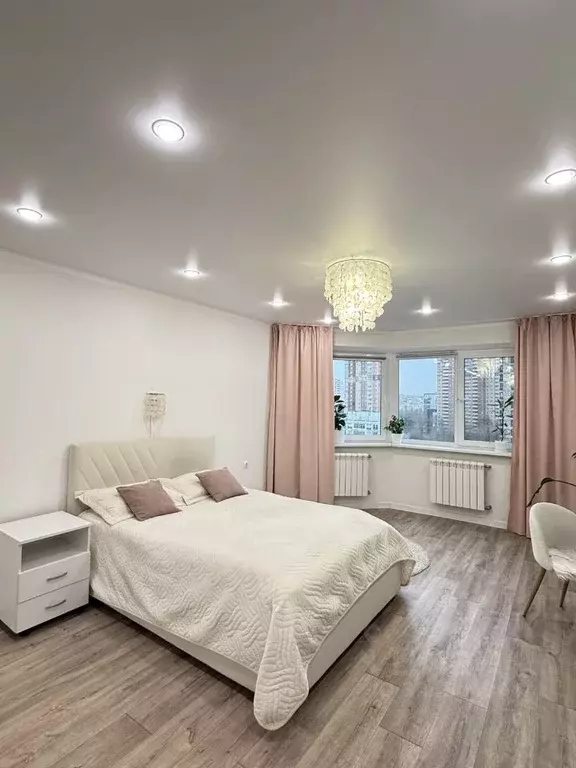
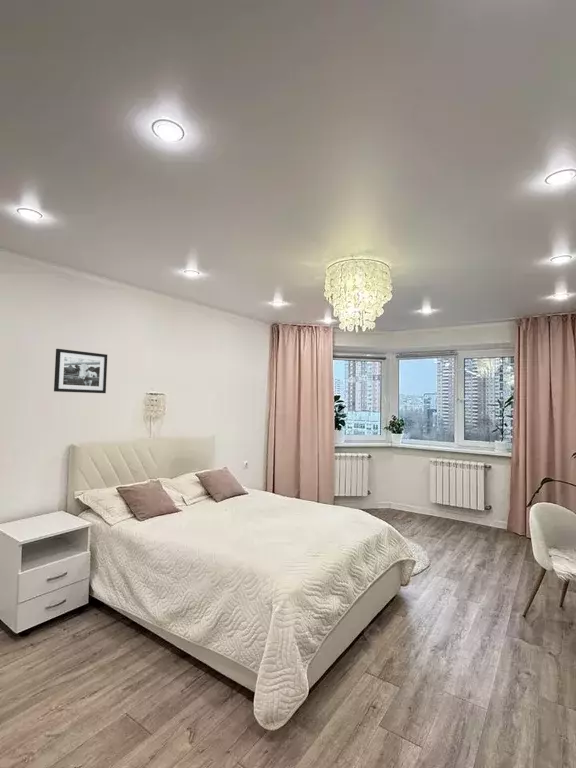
+ picture frame [53,348,108,394]
